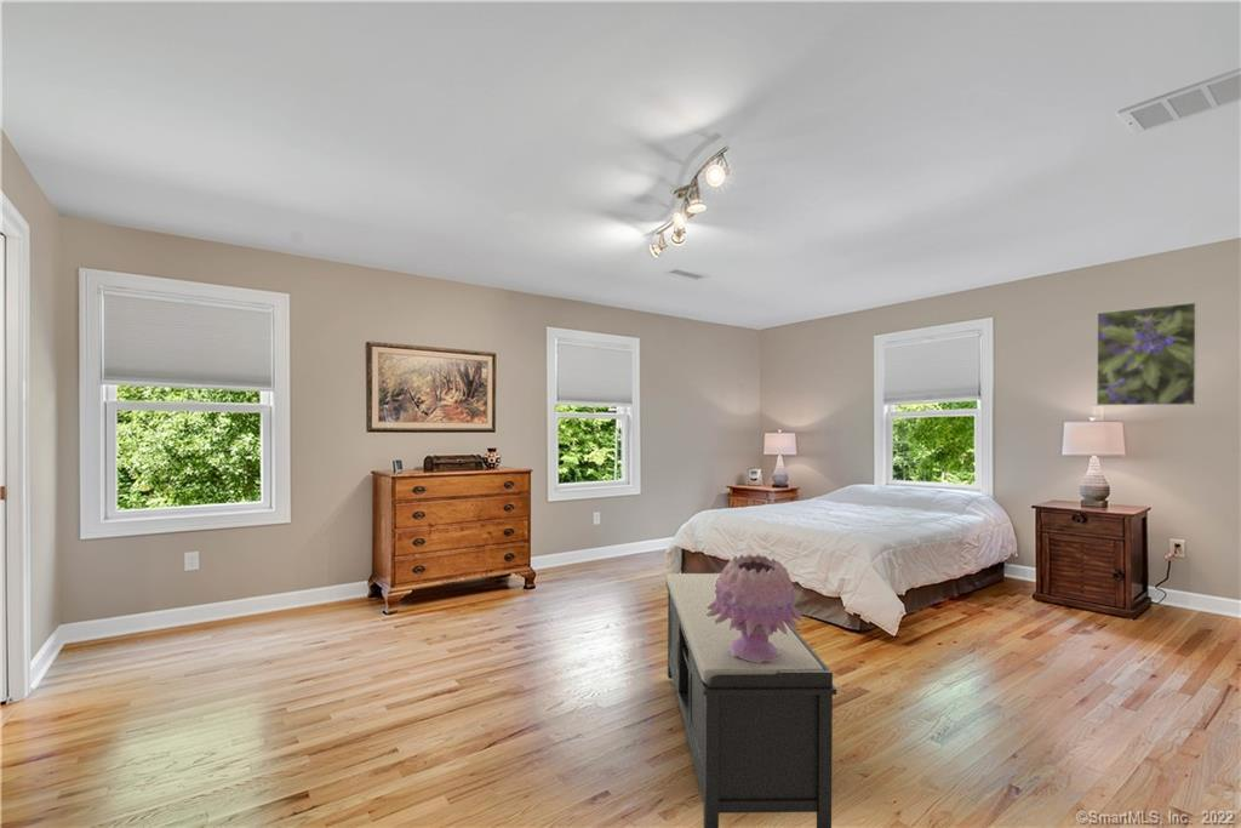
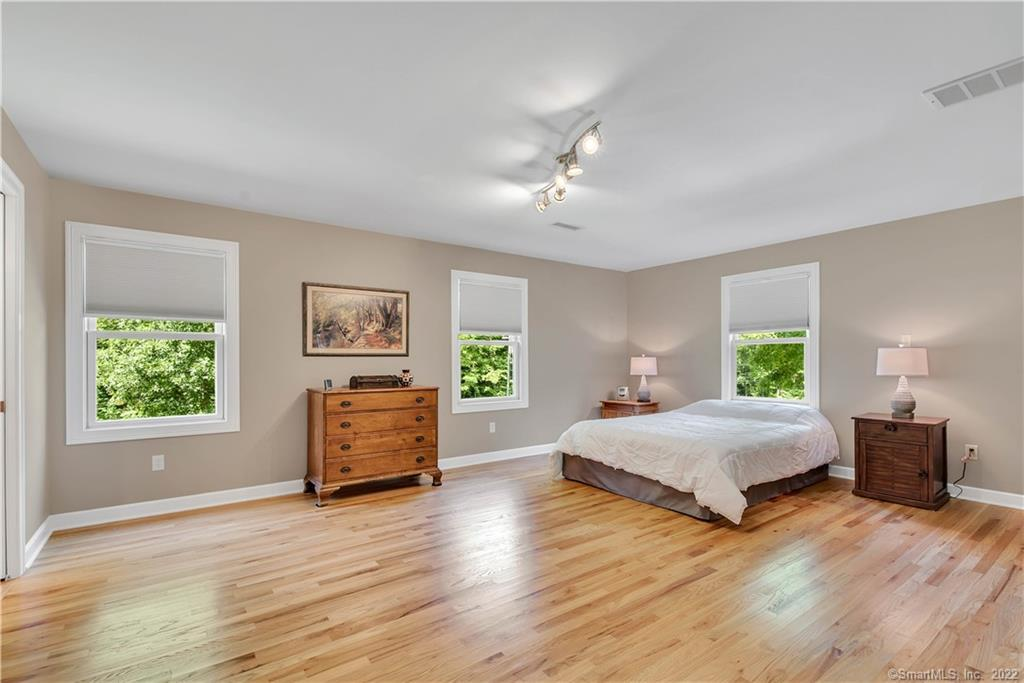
- bench [665,571,837,828]
- decorative vase [707,553,807,663]
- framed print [1096,301,1199,406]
